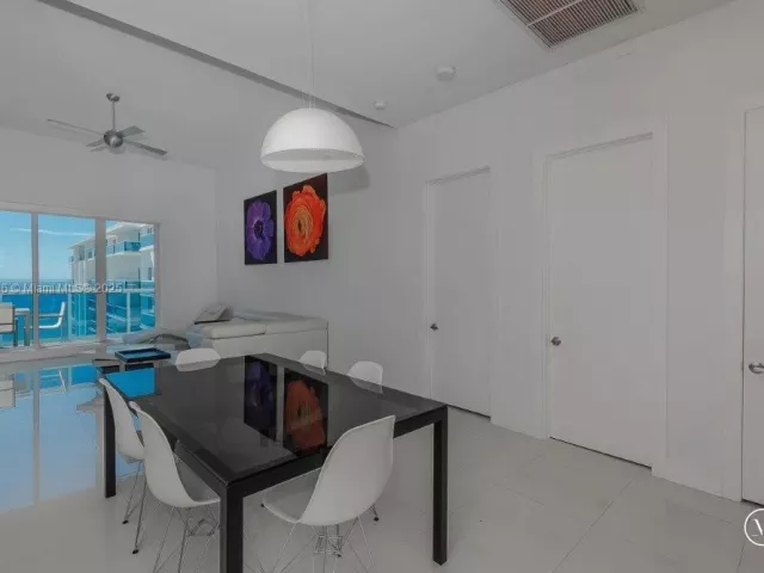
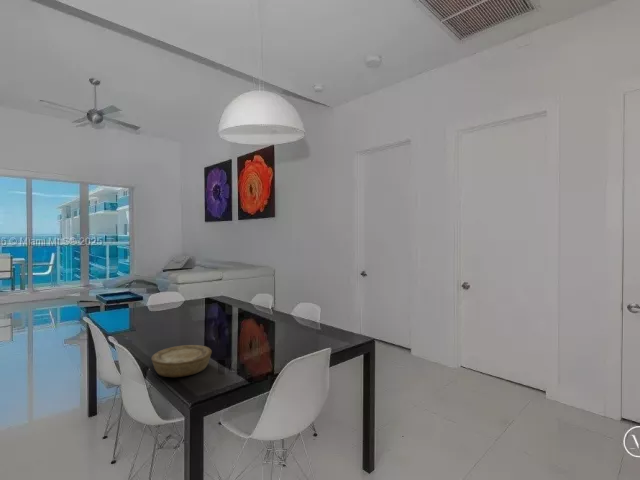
+ bowl [150,344,213,378]
